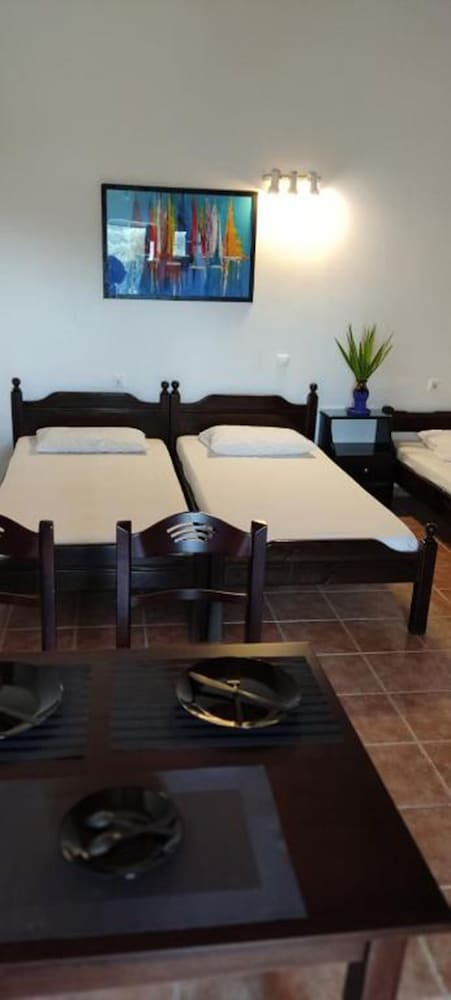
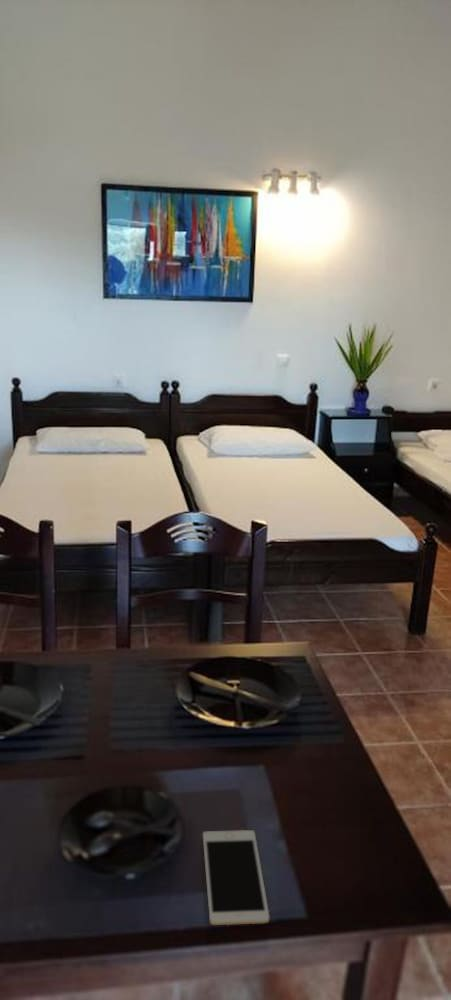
+ cell phone [202,829,271,926]
